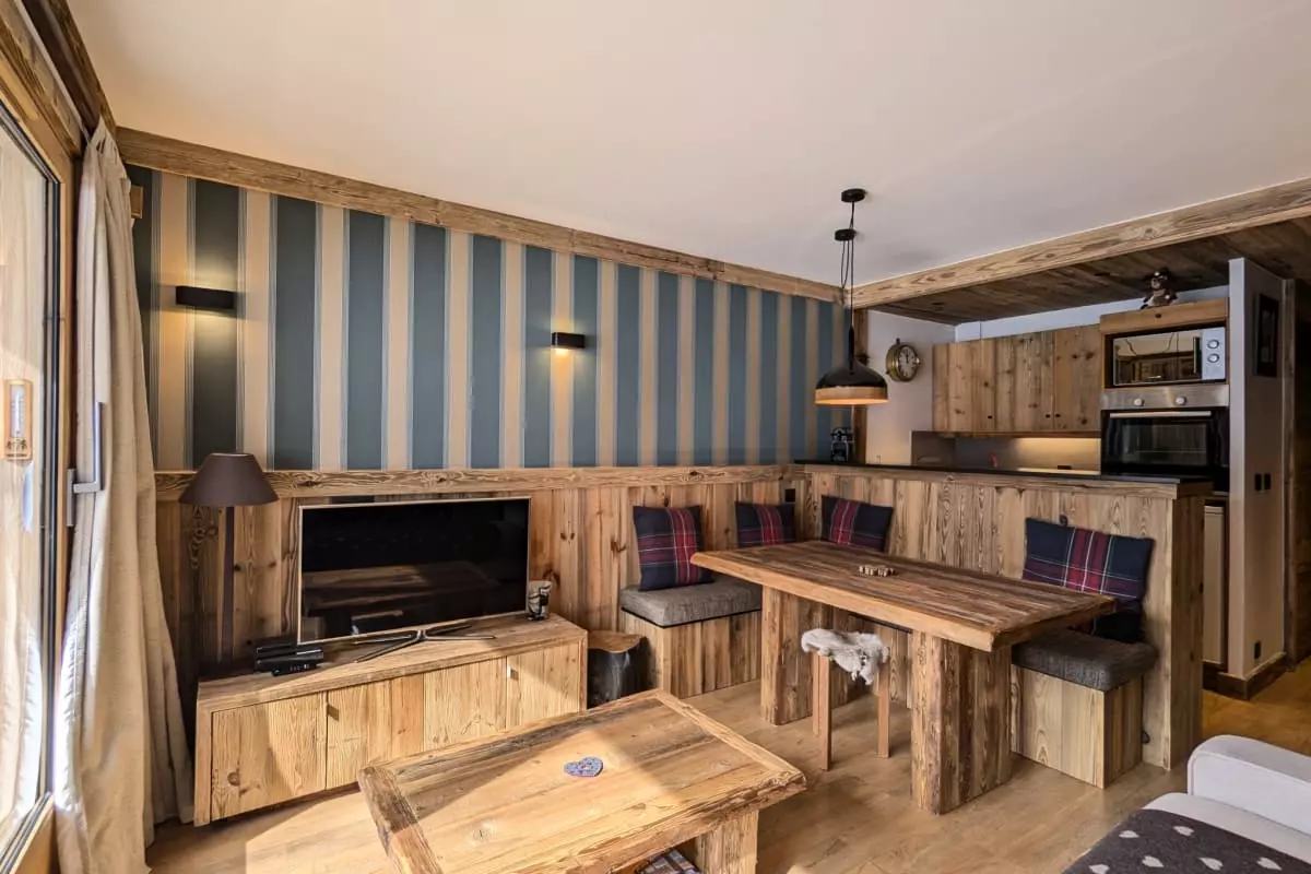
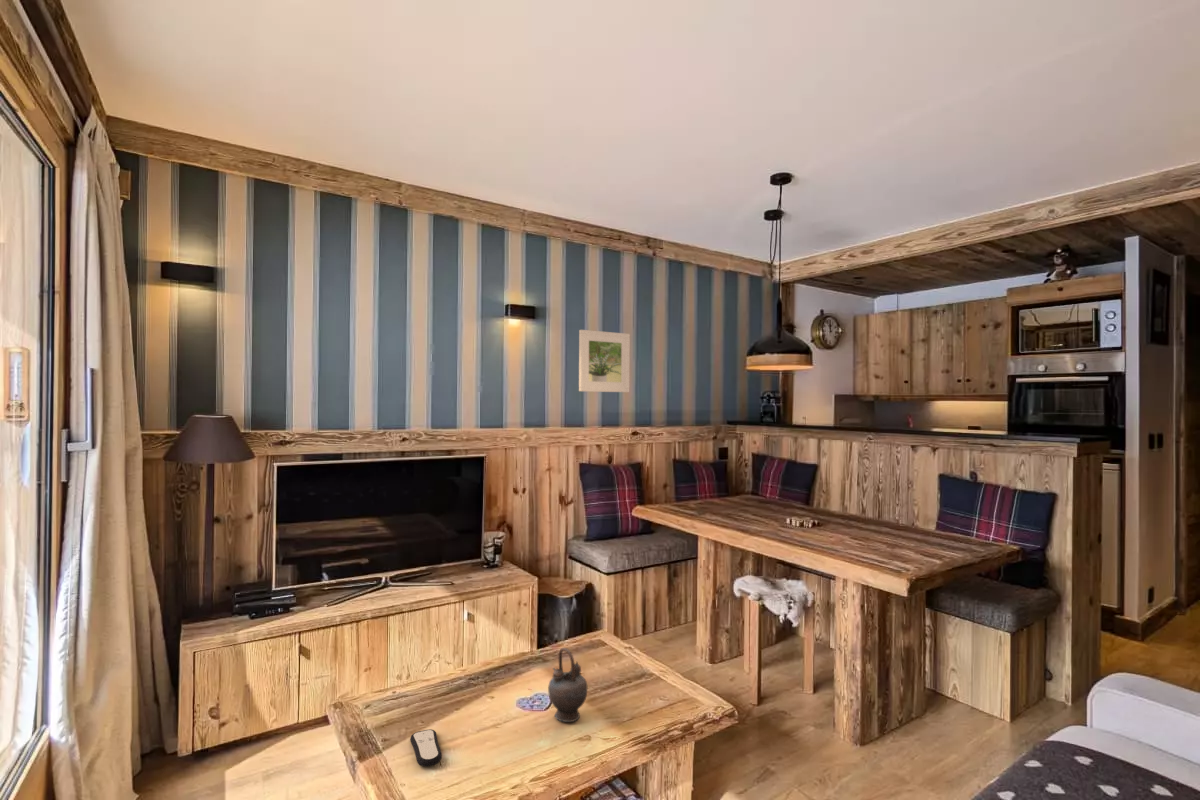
+ remote control [409,728,443,768]
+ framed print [578,329,631,393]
+ teapot [547,647,588,723]
